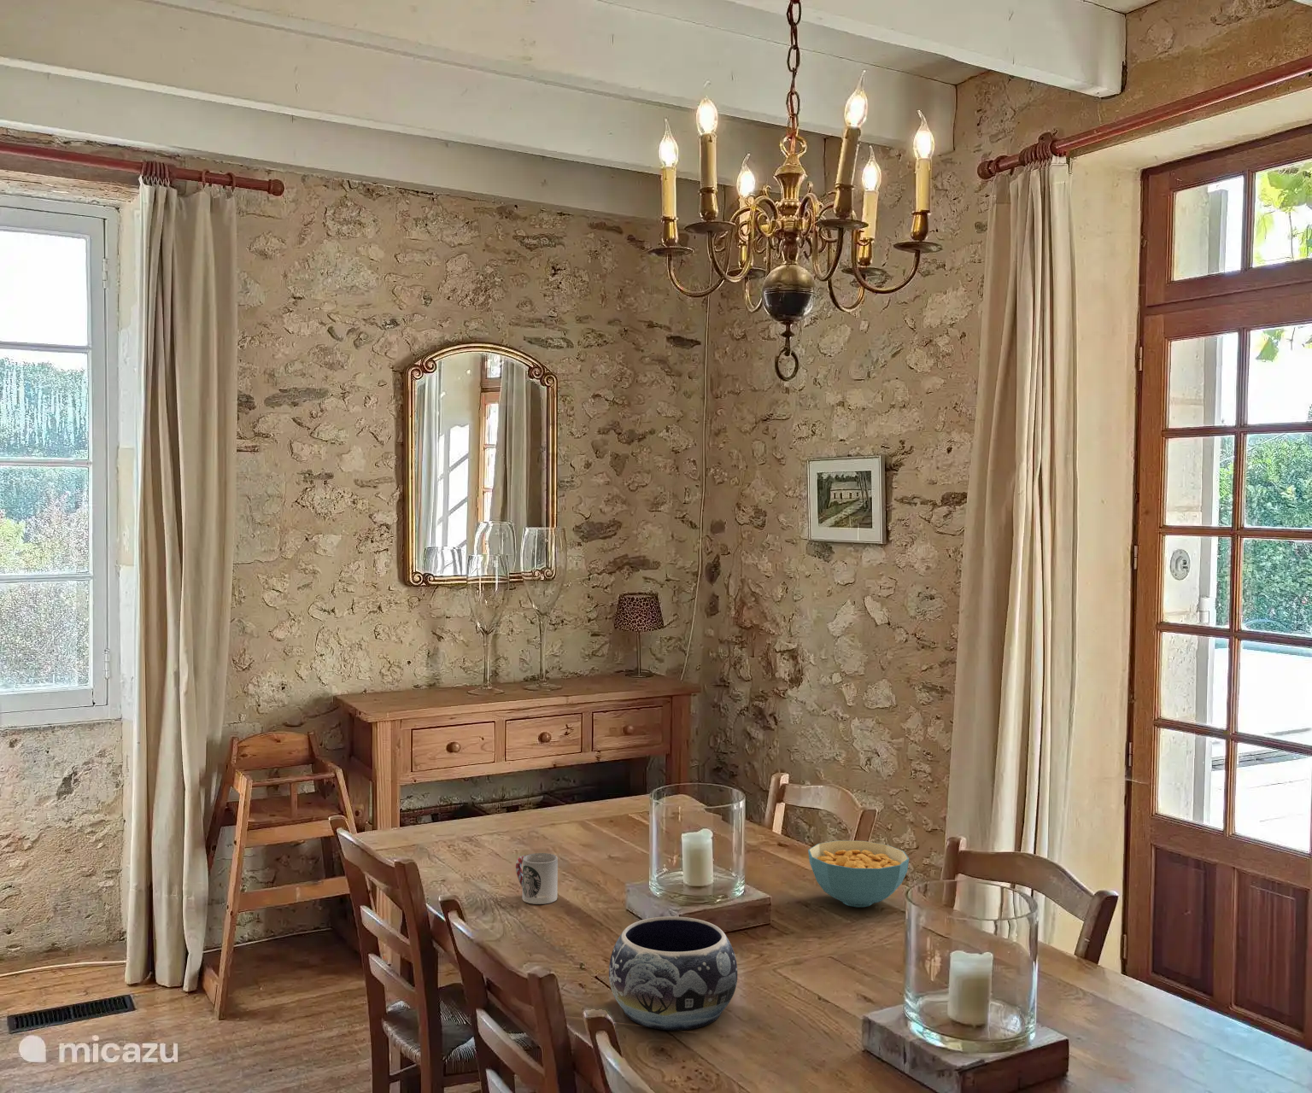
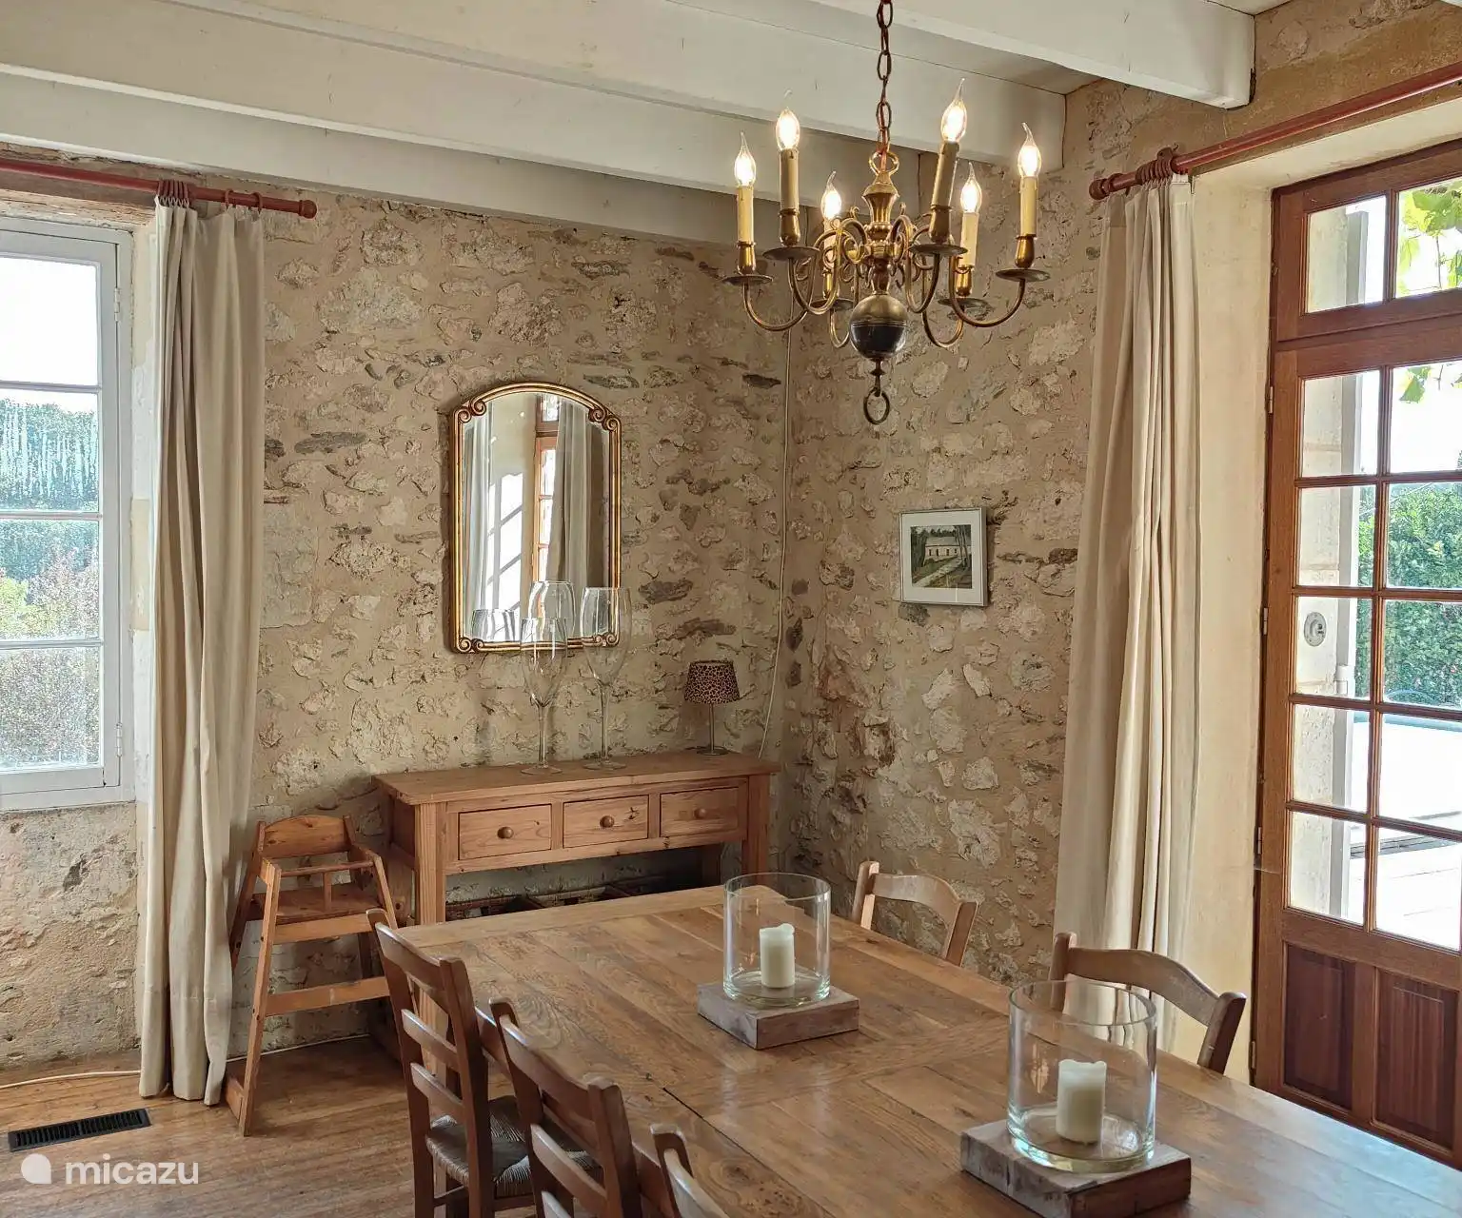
- cup [515,852,559,906]
- cereal bowl [807,839,910,908]
- decorative bowl [608,915,738,1032]
